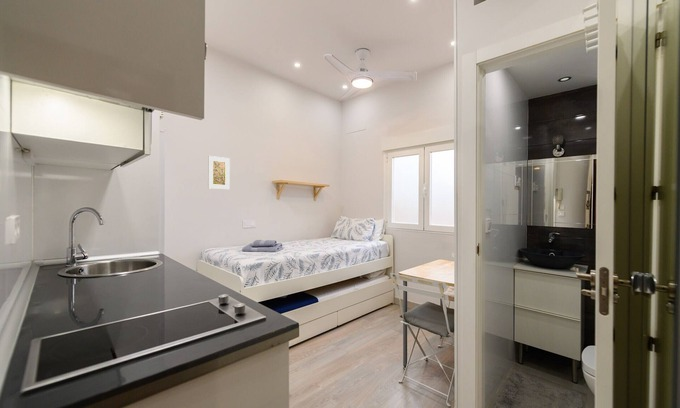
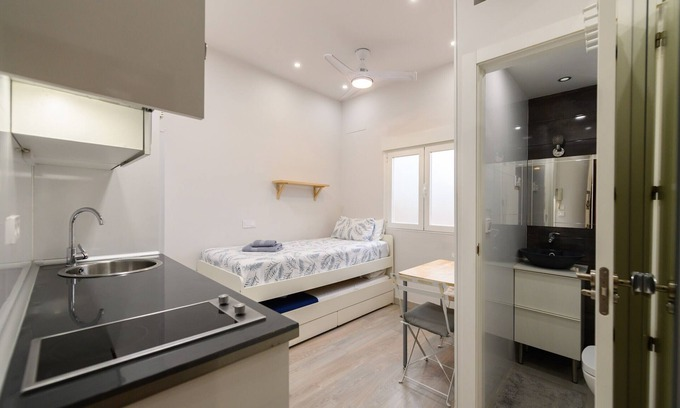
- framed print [207,155,231,190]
